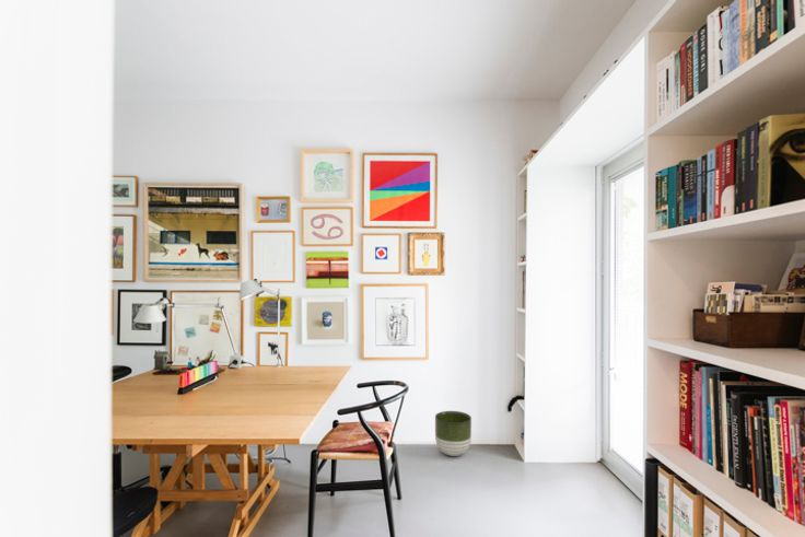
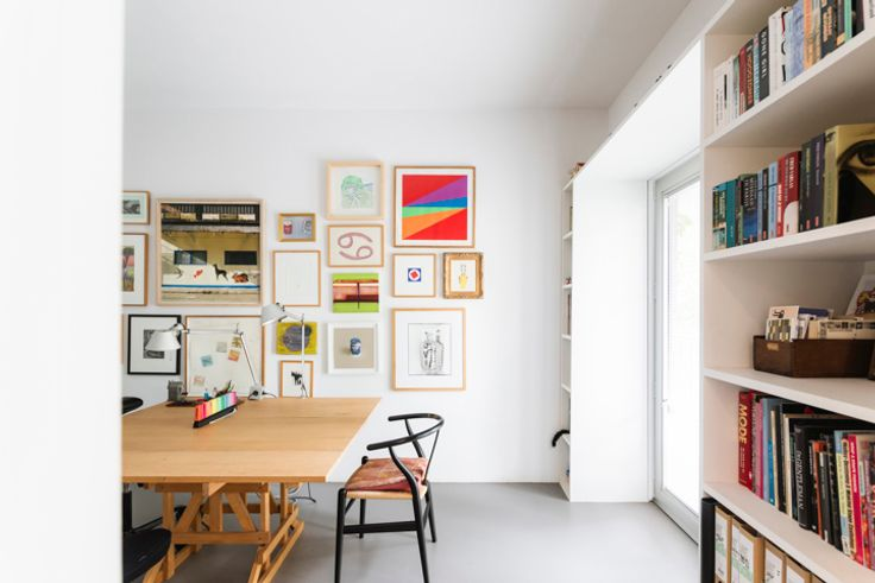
- planter [434,410,472,457]
